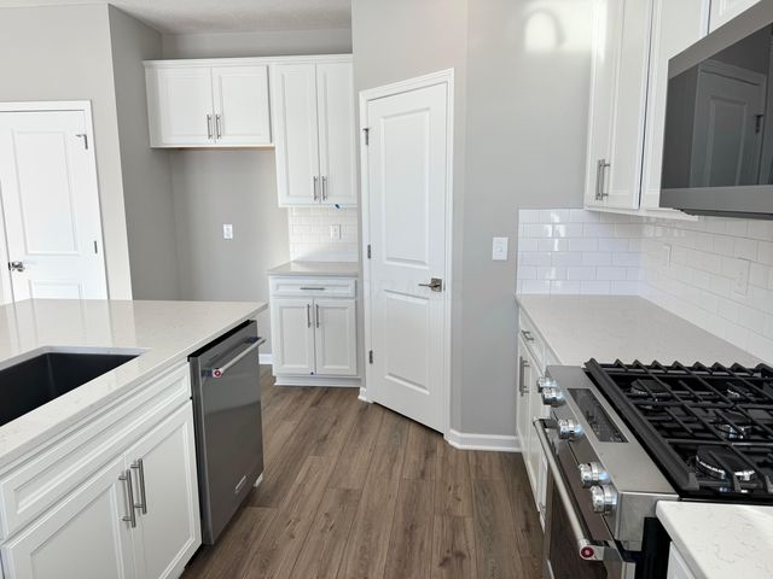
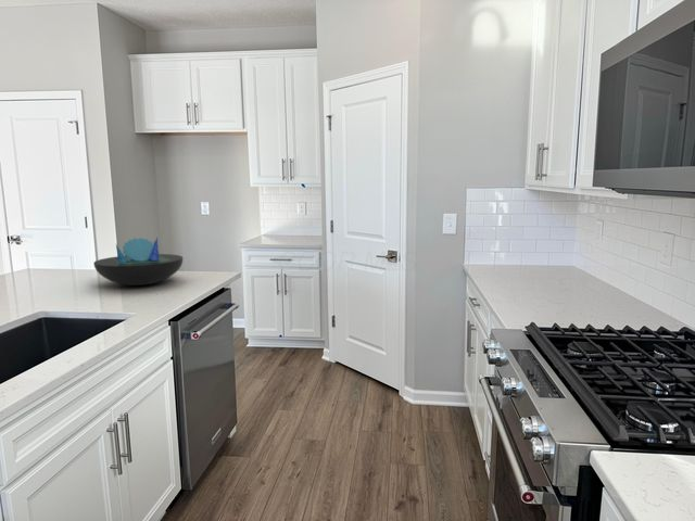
+ decorative bowl [92,237,184,287]
